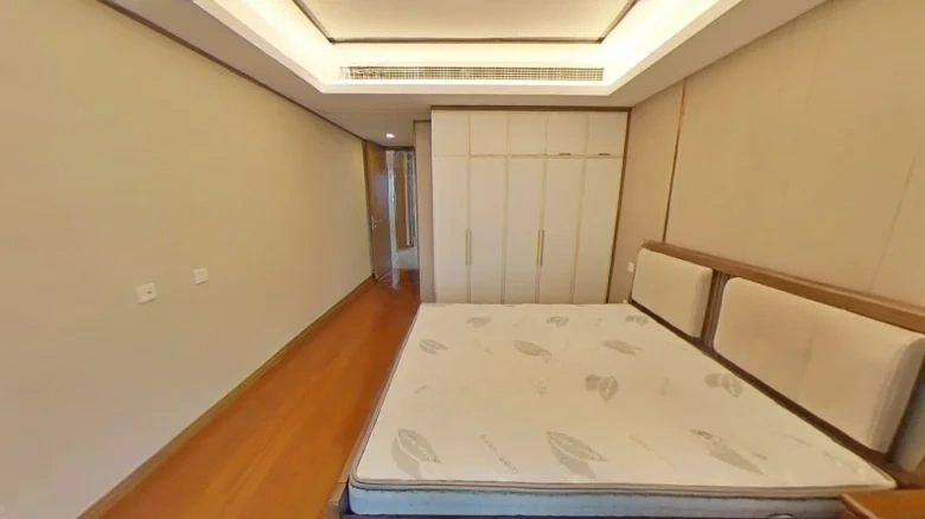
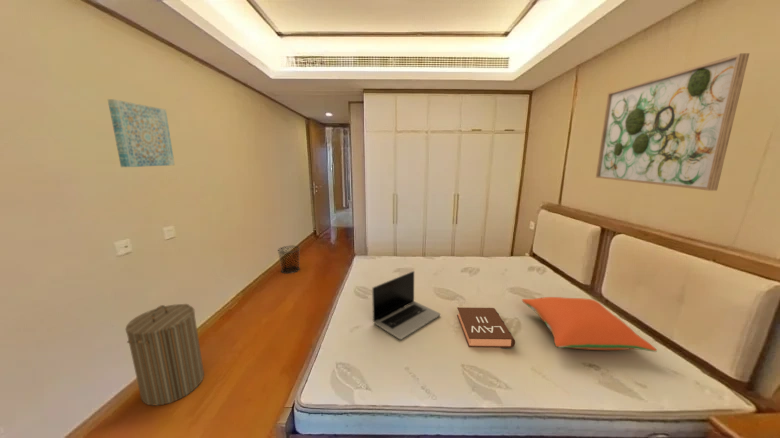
+ laundry hamper [124,303,205,407]
+ laptop [371,270,441,340]
+ wall art [107,98,176,168]
+ waste bin [277,245,301,274]
+ wall art [595,52,750,192]
+ pillow [521,296,658,353]
+ book [456,306,516,349]
